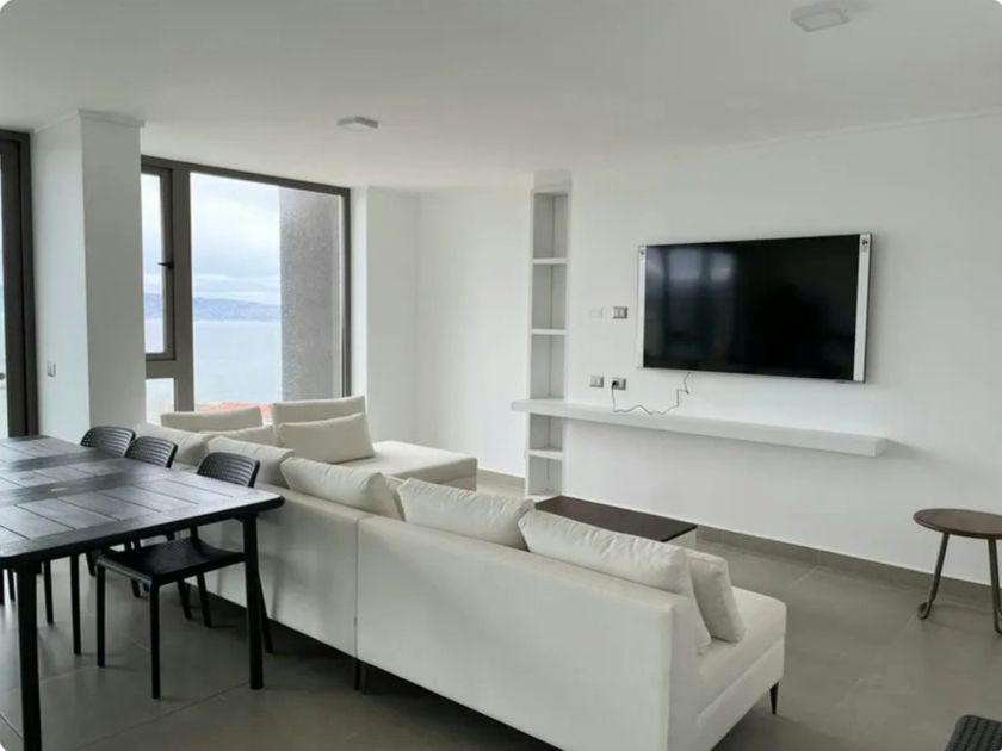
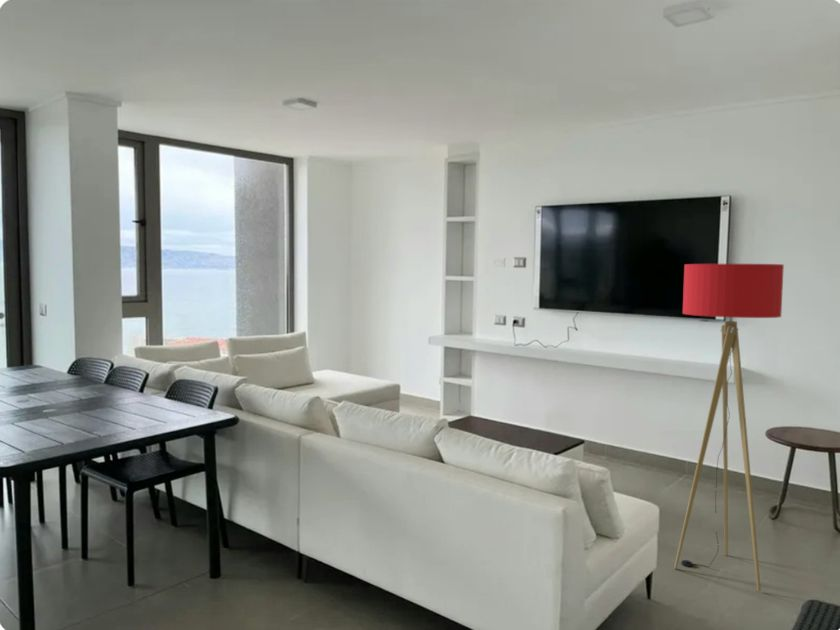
+ floor lamp [673,263,785,592]
